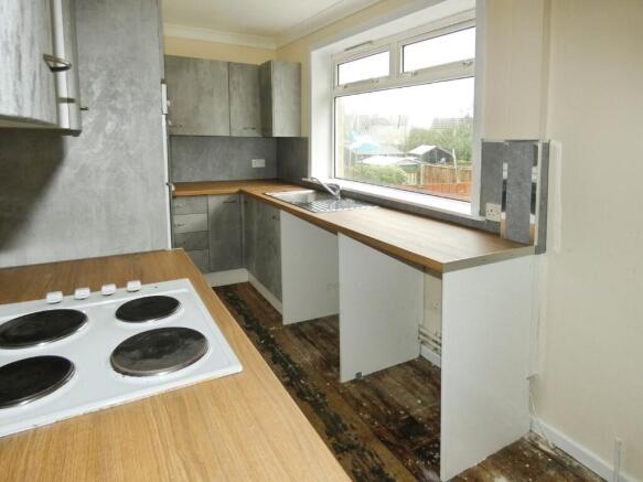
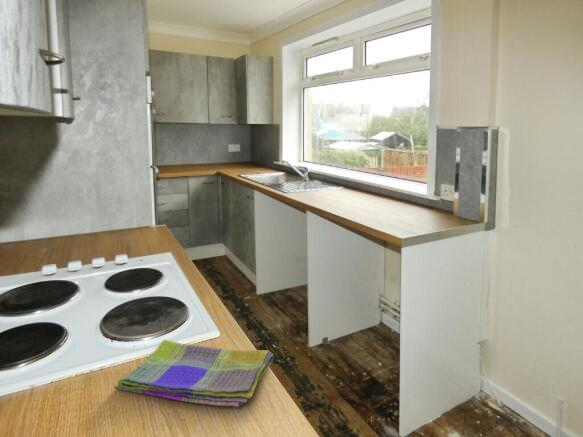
+ dish towel [113,339,275,408]
